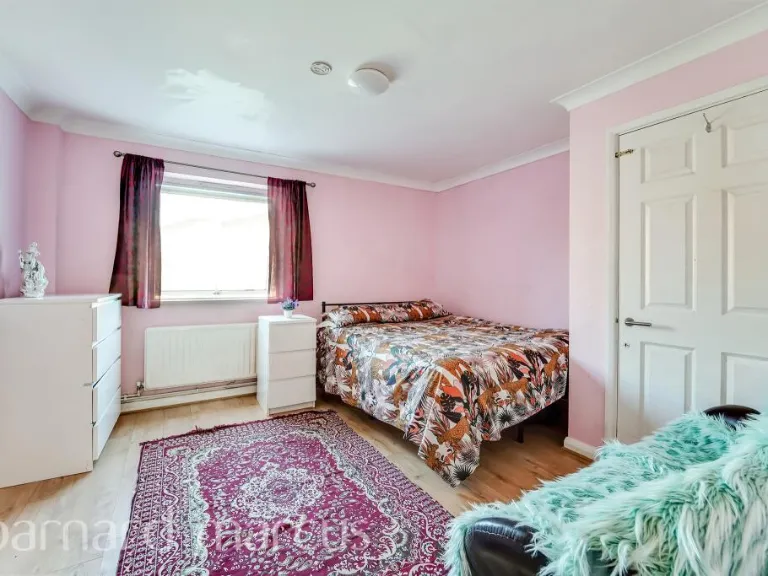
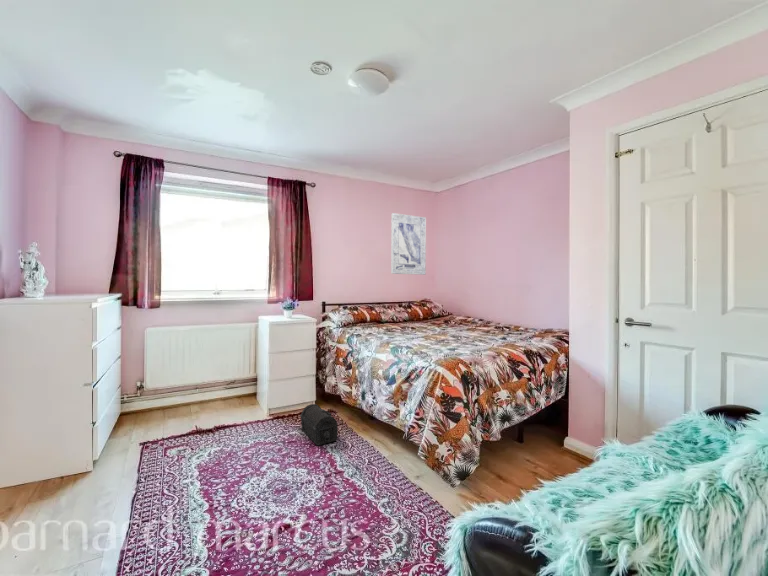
+ treasure chest [299,403,339,447]
+ wall art [390,212,427,276]
